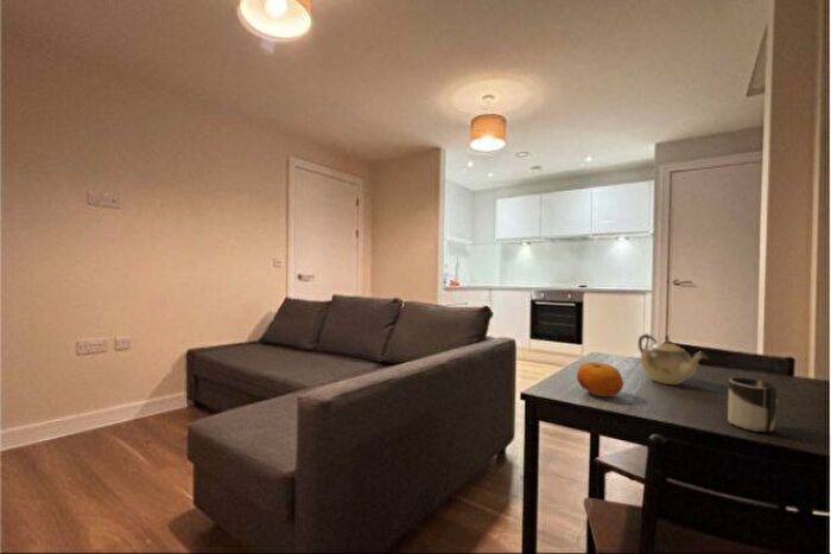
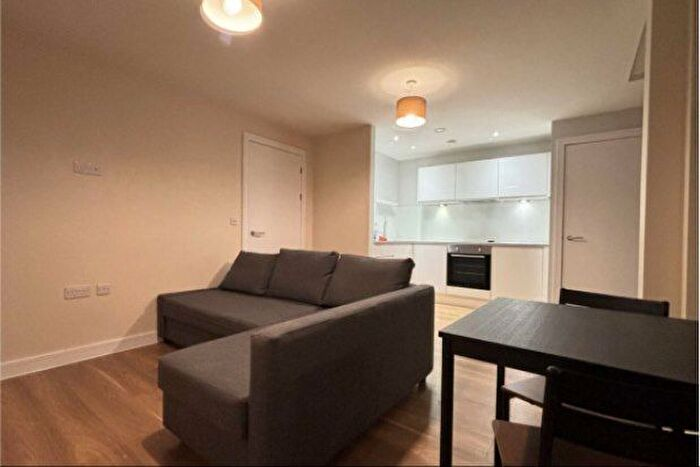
- fruit [576,361,624,397]
- teapot [636,332,710,386]
- cup [727,376,780,433]
